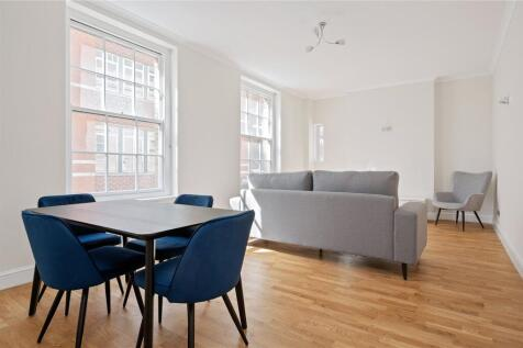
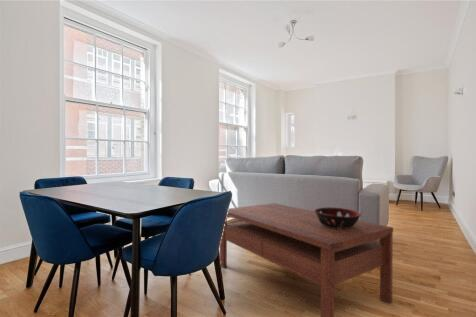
+ coffee table [219,202,394,317]
+ decorative bowl [313,206,362,228]
